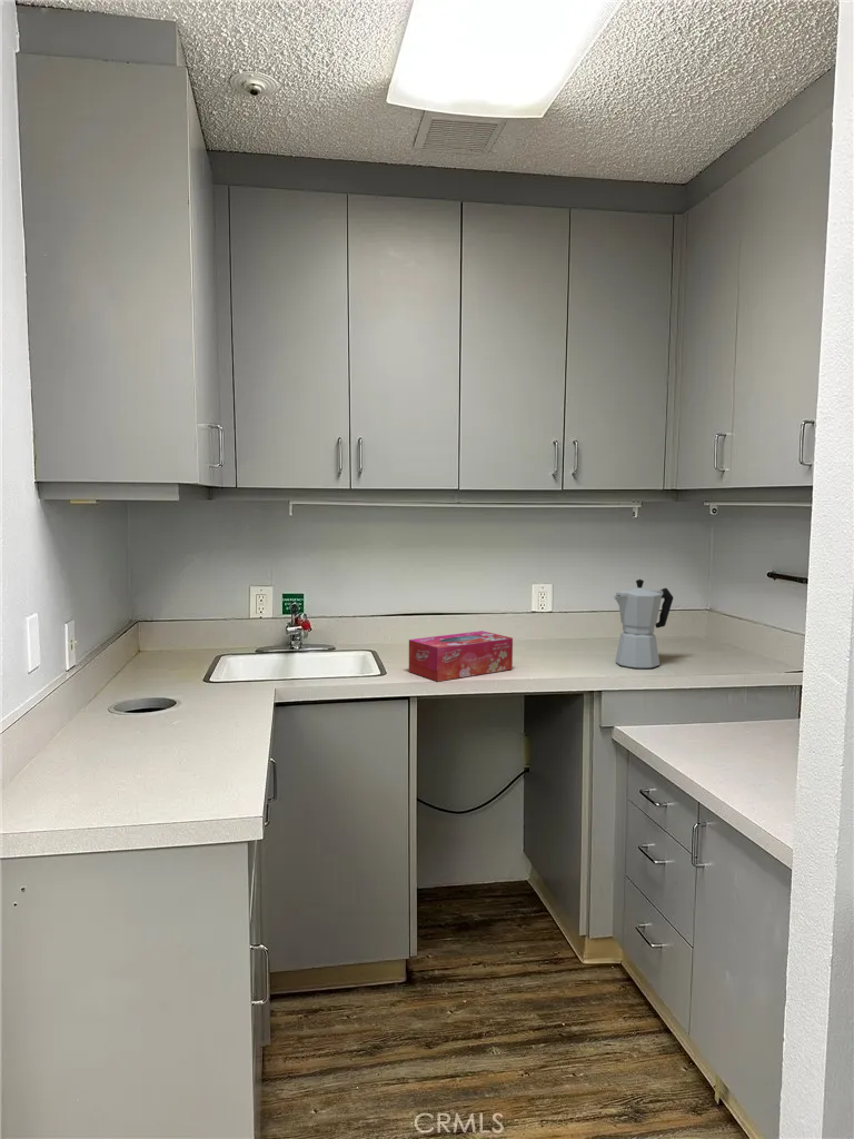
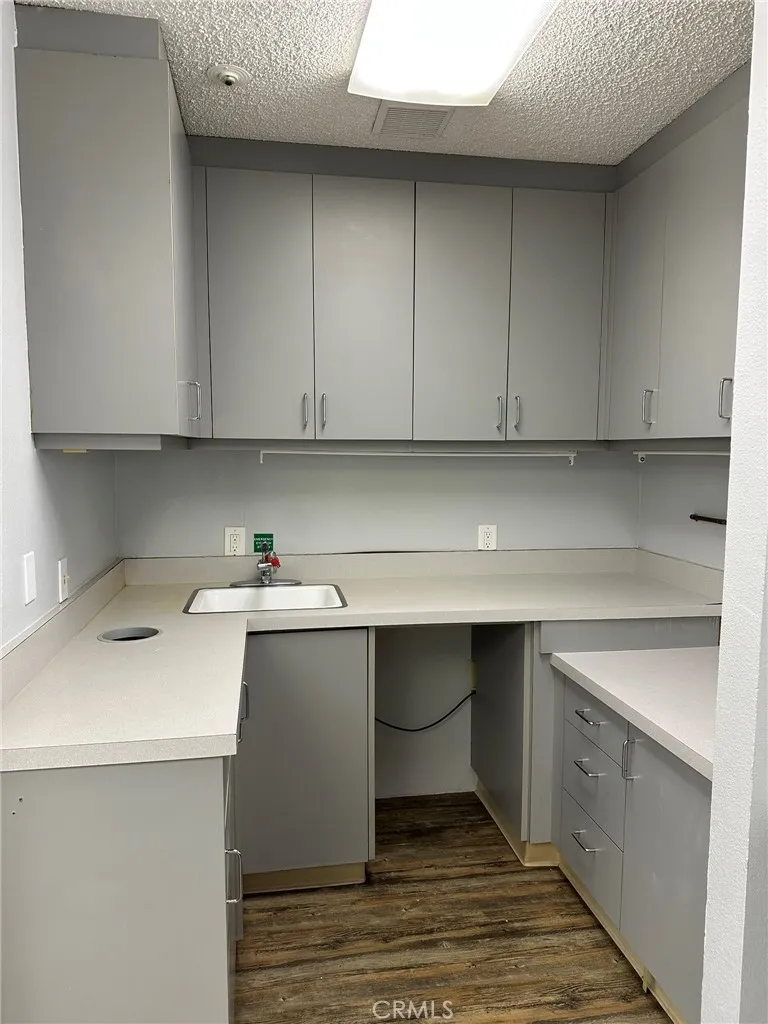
- tissue box [408,630,514,682]
- moka pot [612,578,674,670]
